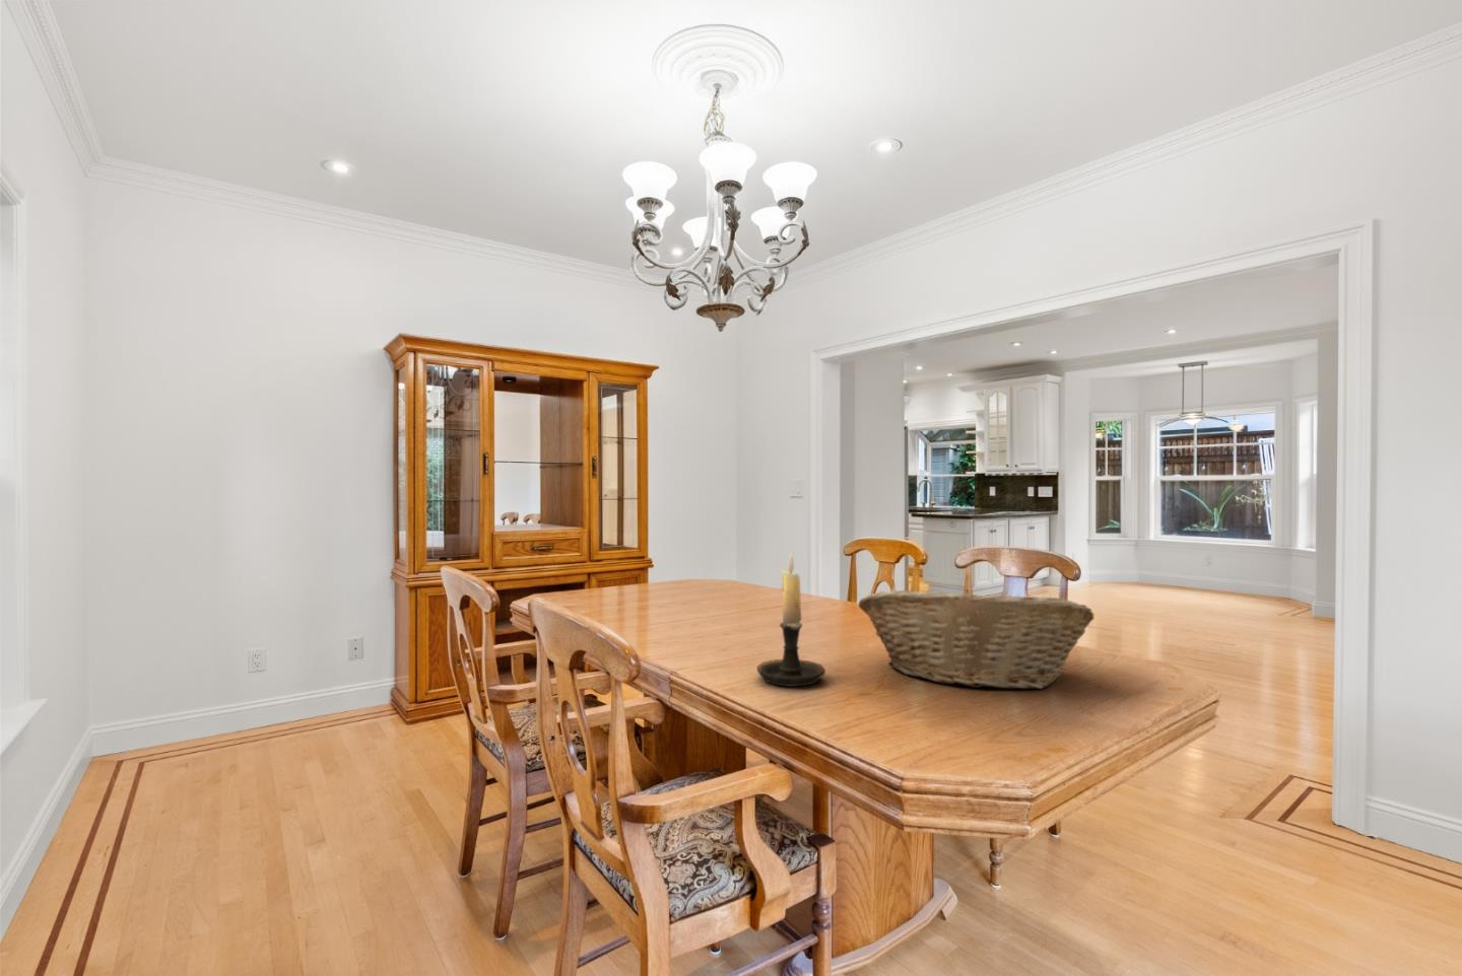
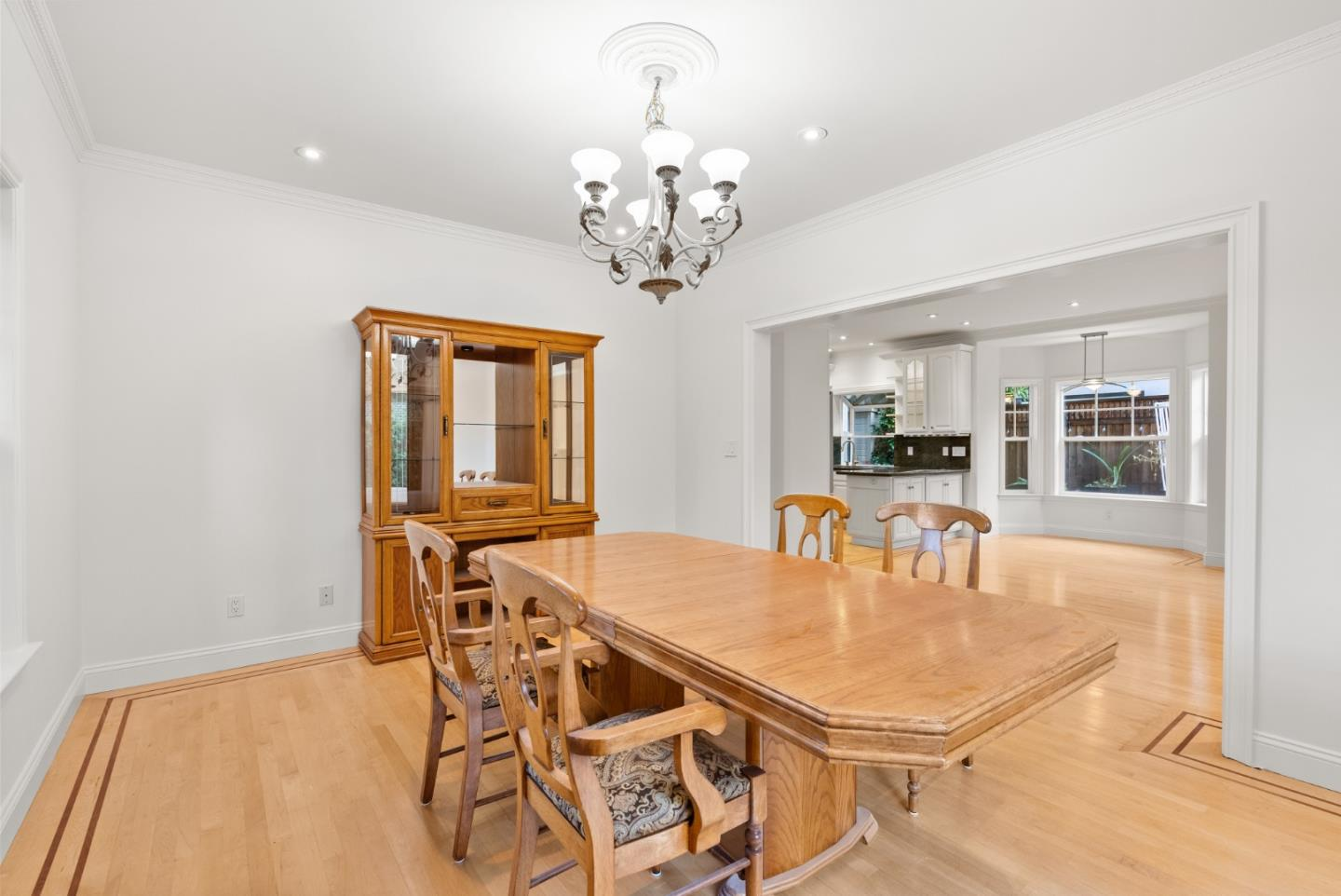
- candle holder [757,553,826,687]
- fruit basket [858,588,1096,690]
